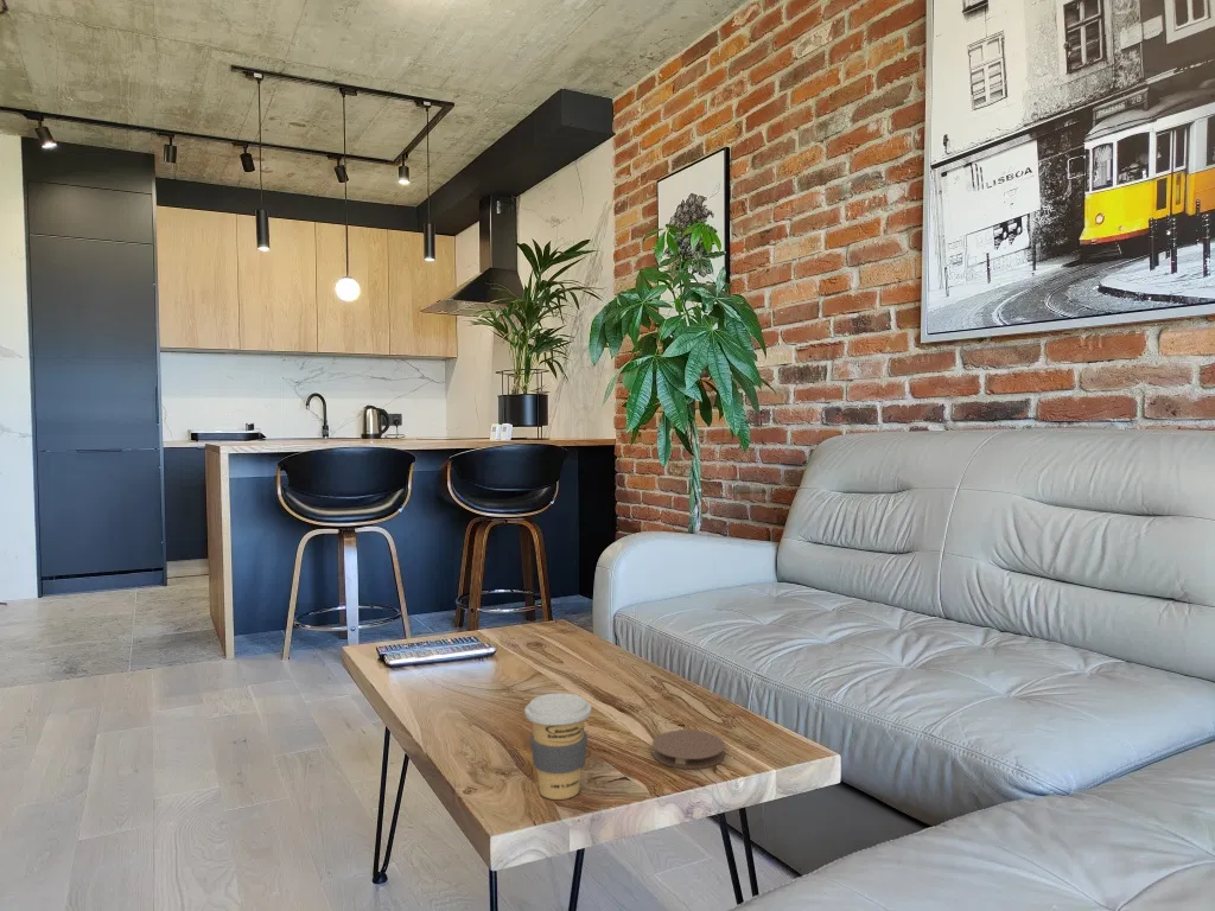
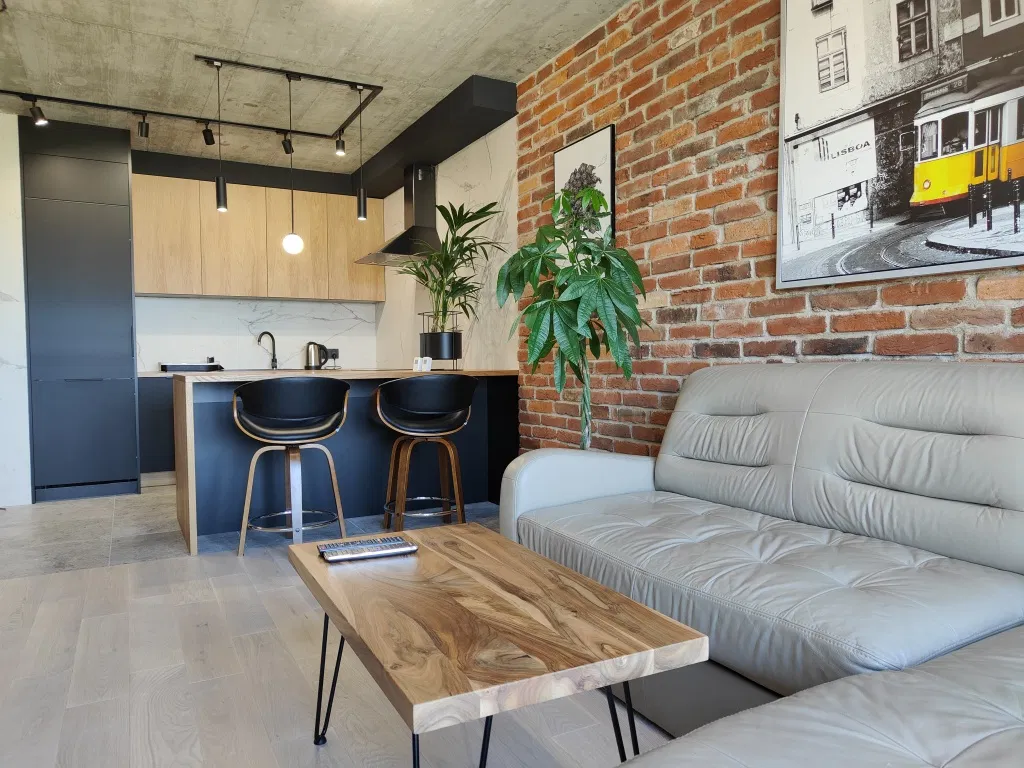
- coaster [651,728,726,770]
- coffee cup [523,692,592,801]
